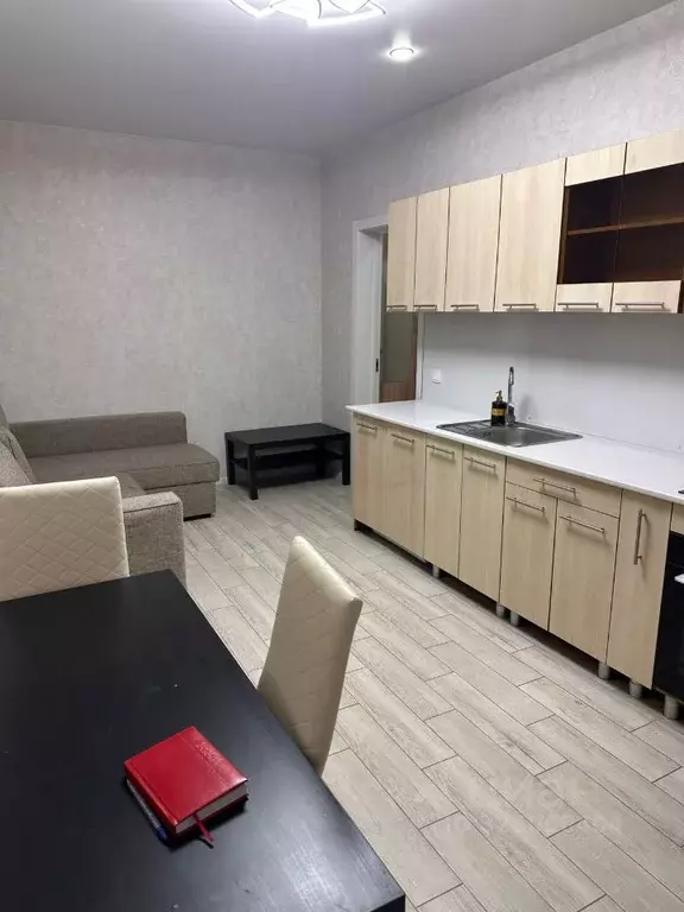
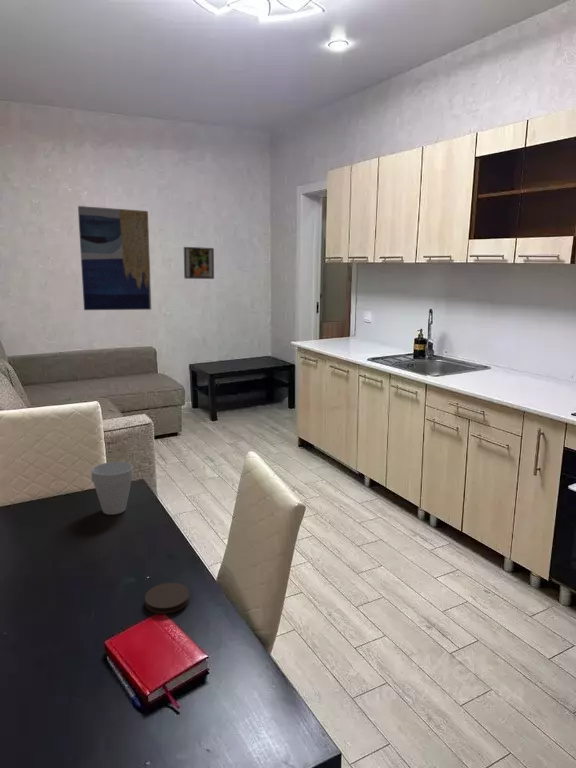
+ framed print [183,246,215,280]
+ cup [90,461,134,515]
+ coaster [144,582,191,615]
+ wall art [77,205,152,311]
